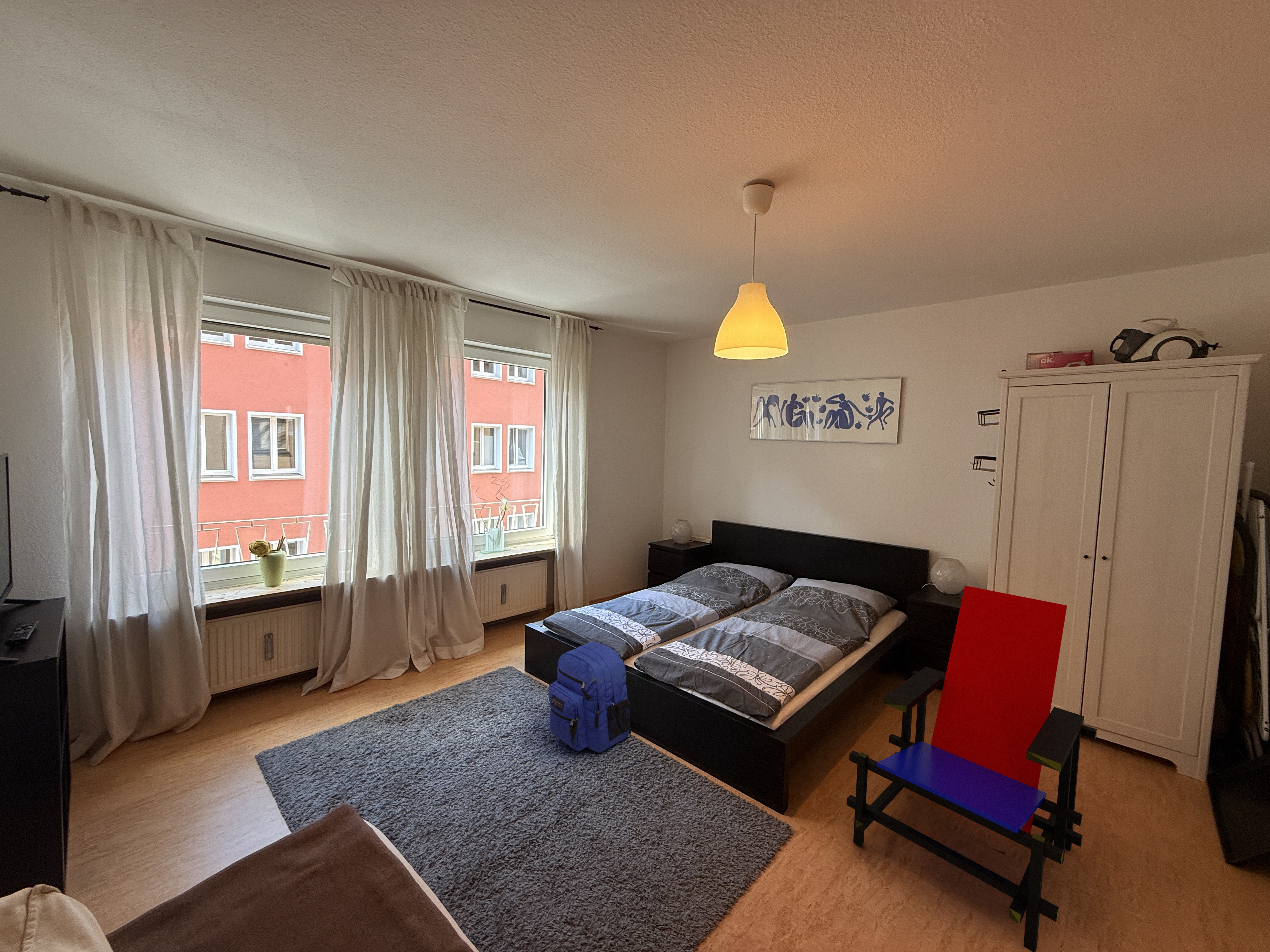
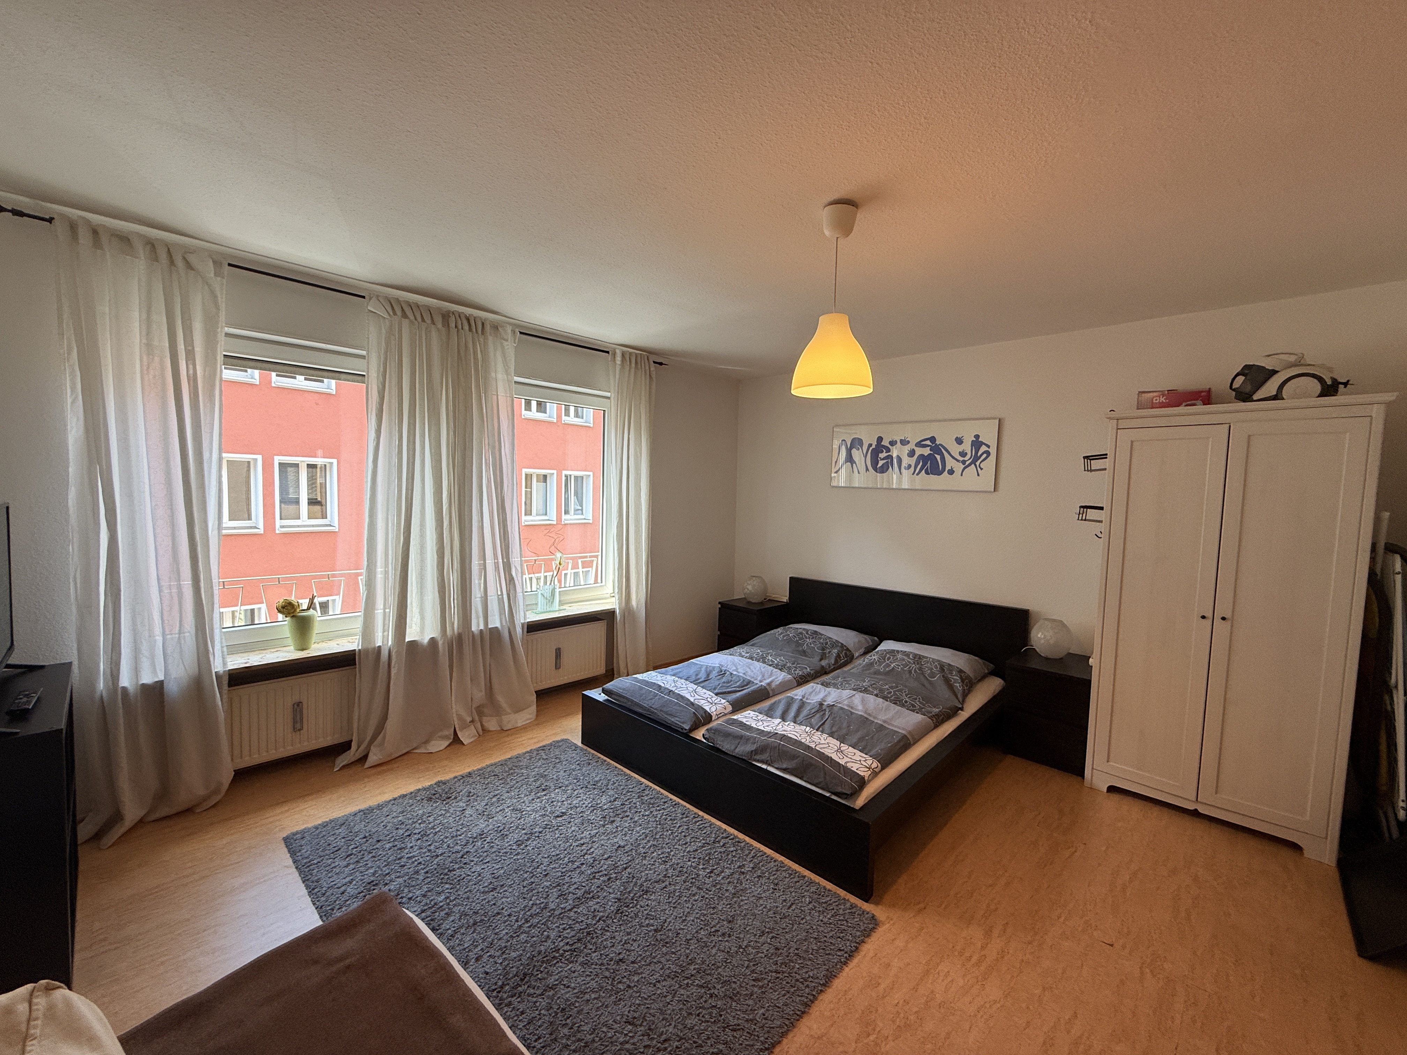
- backpack [548,641,632,753]
- armchair [846,585,1097,952]
